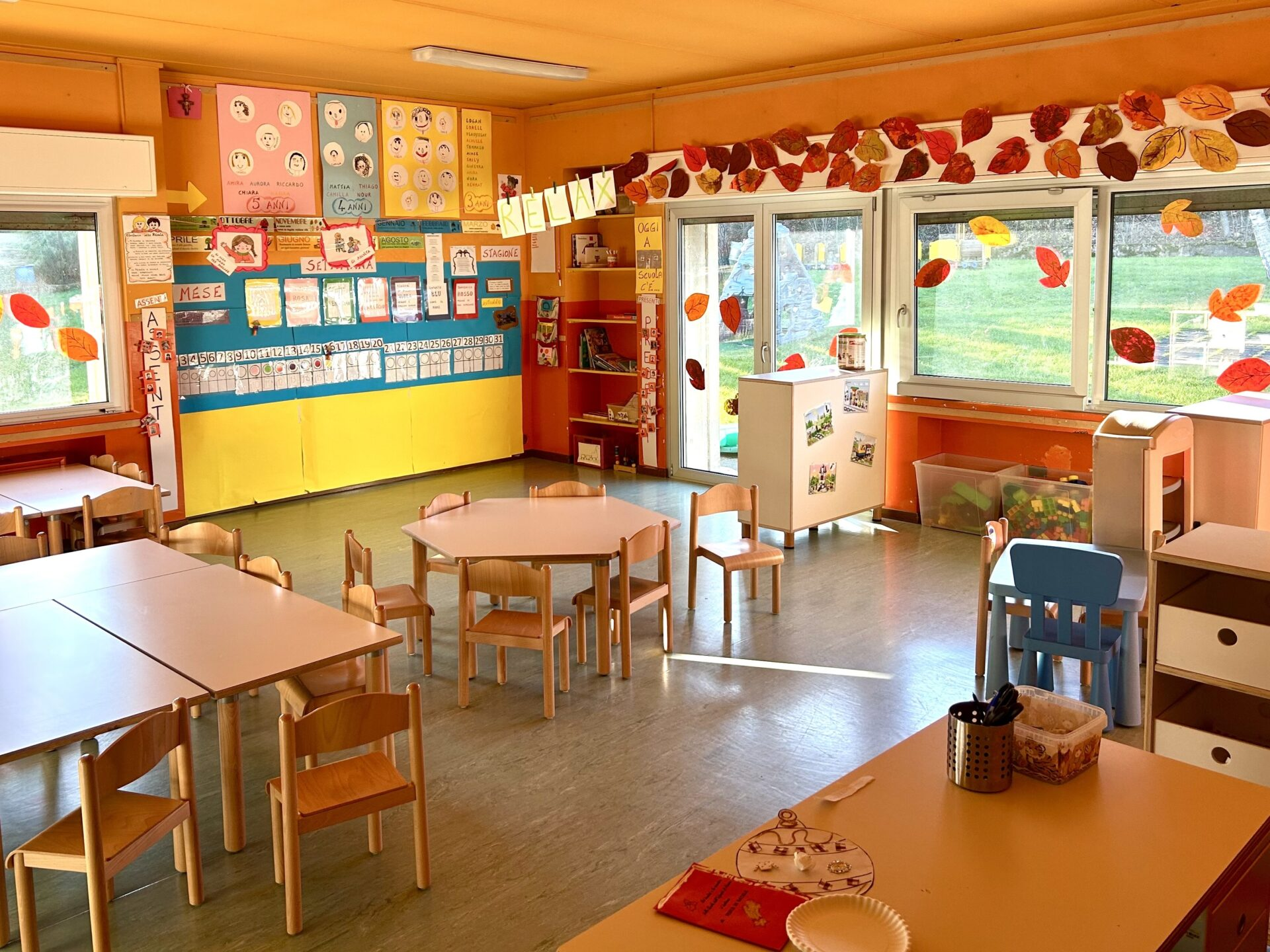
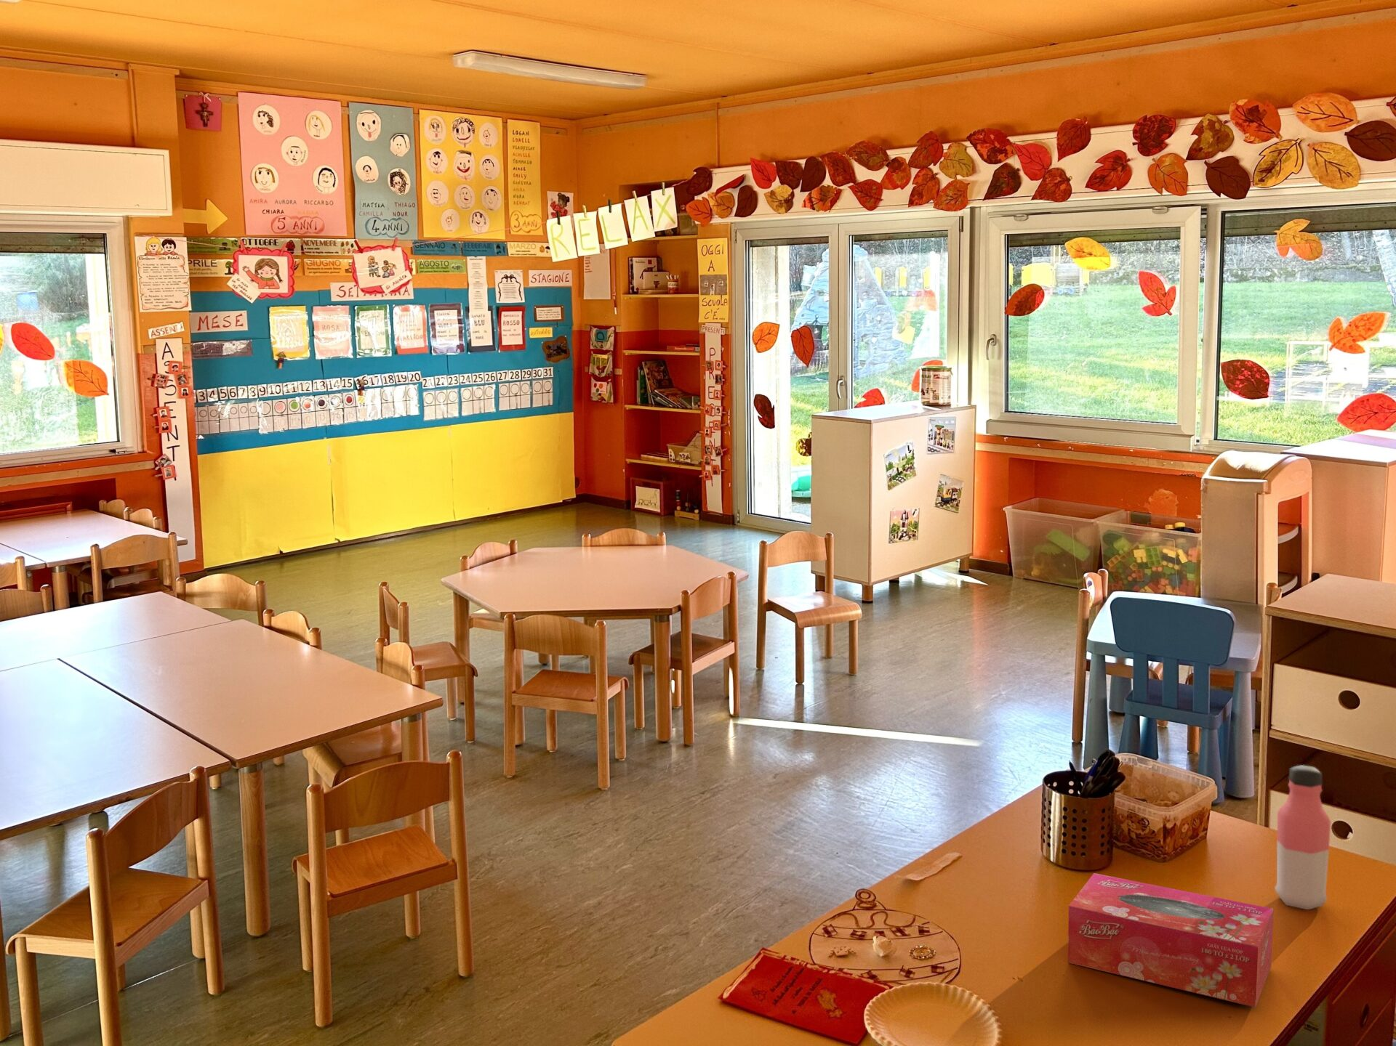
+ water bottle [1274,764,1331,910]
+ tissue box [1067,872,1274,1009]
